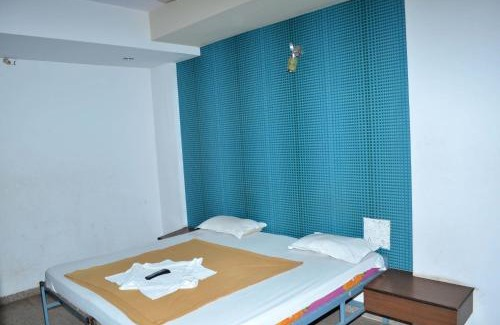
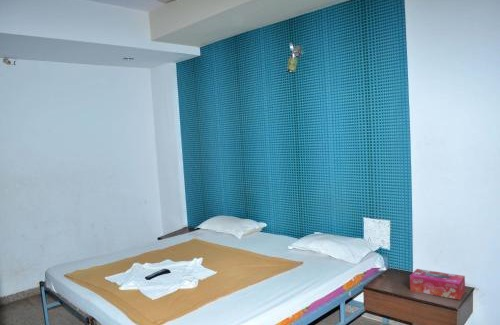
+ tissue box [409,268,466,301]
